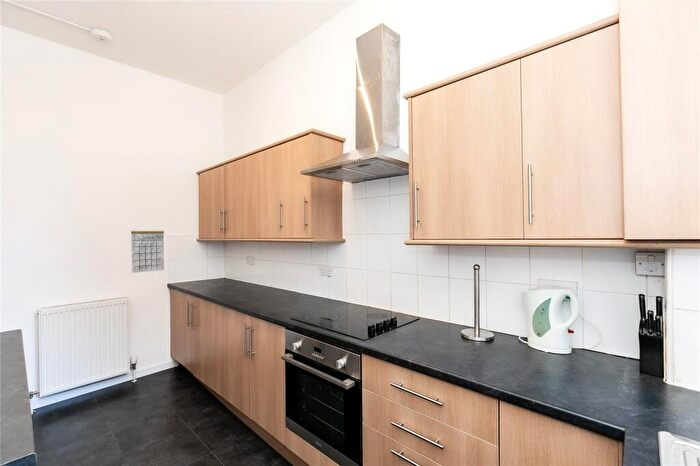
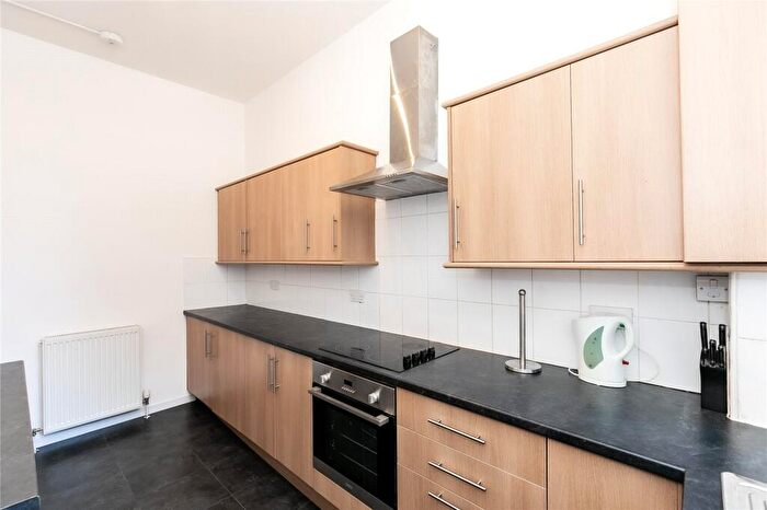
- calendar [130,226,165,274]
